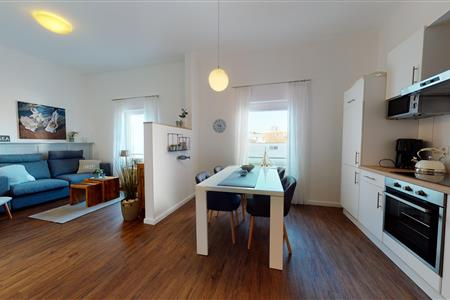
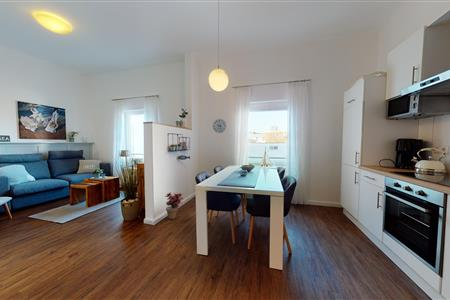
+ potted plant [164,191,185,220]
